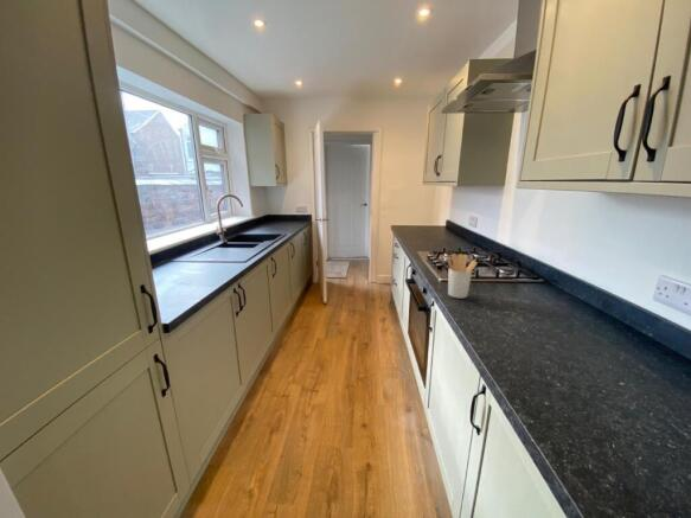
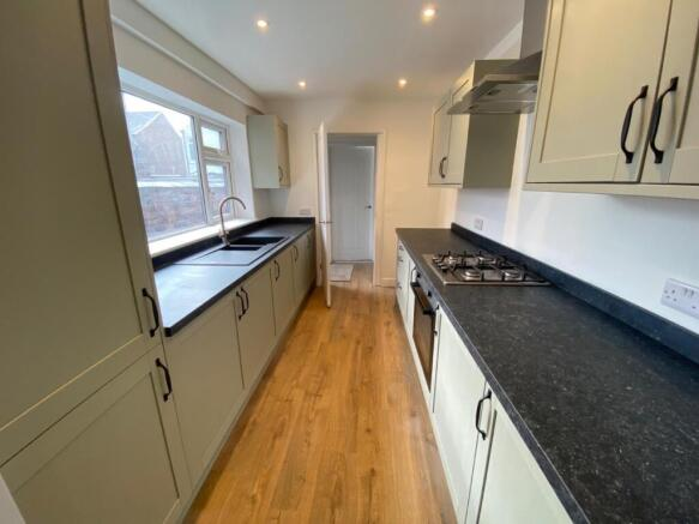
- utensil holder [446,252,479,300]
